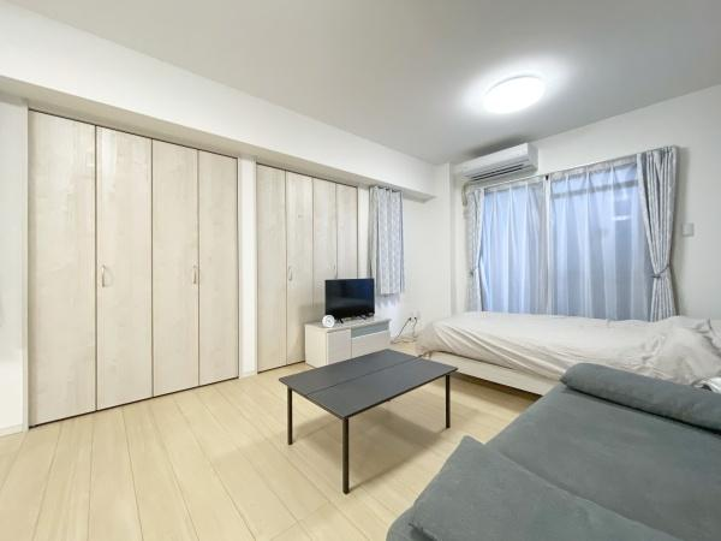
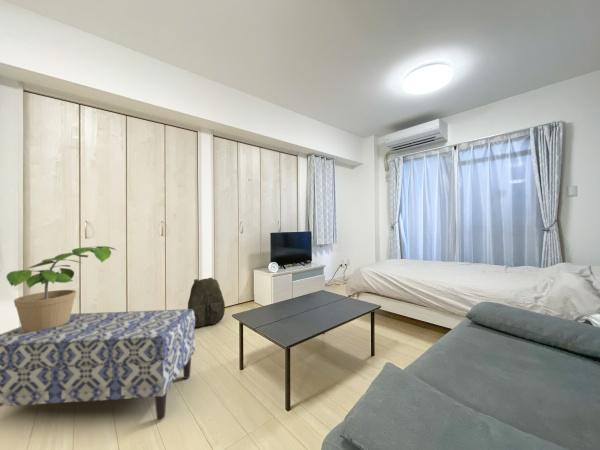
+ bench [0,308,196,421]
+ potted plant [5,245,119,331]
+ backpack [187,277,226,328]
